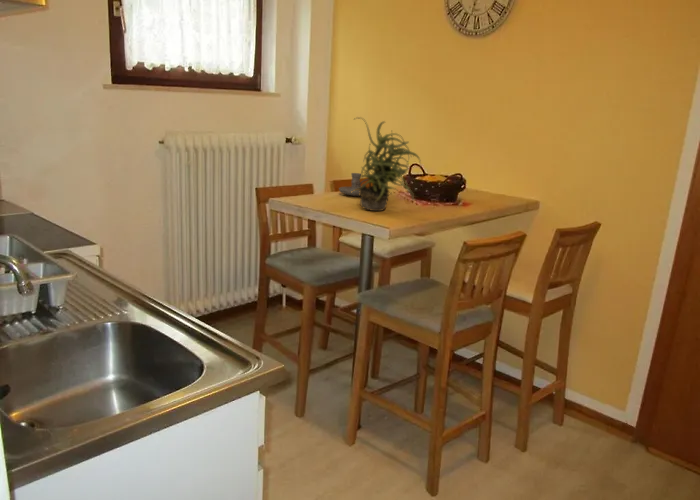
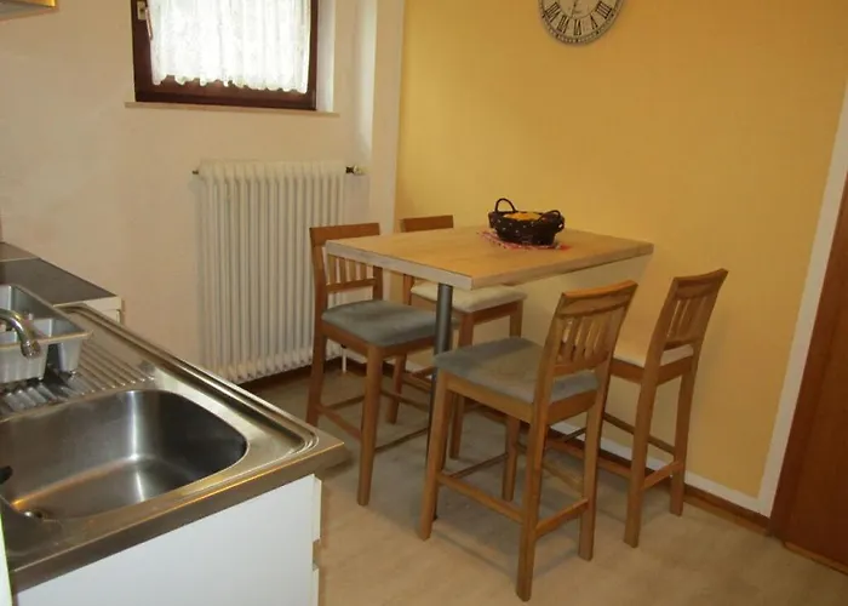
- potted plant [351,116,422,212]
- candle holder [338,172,369,197]
